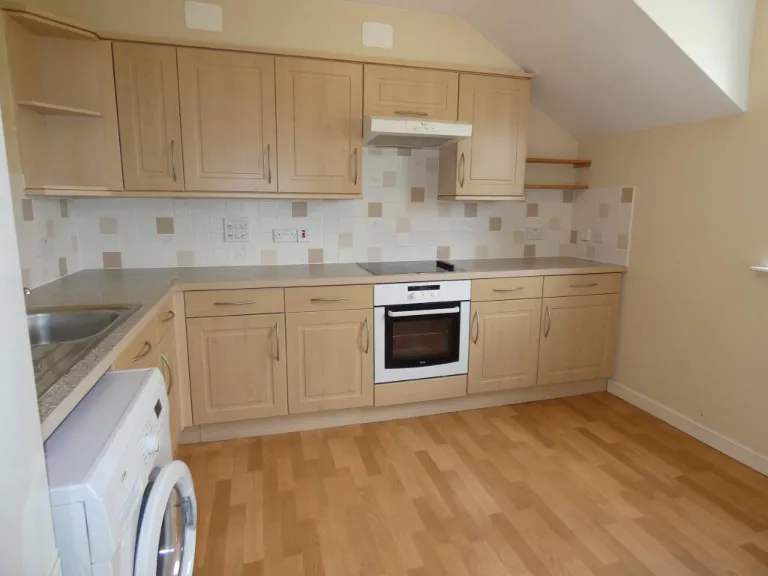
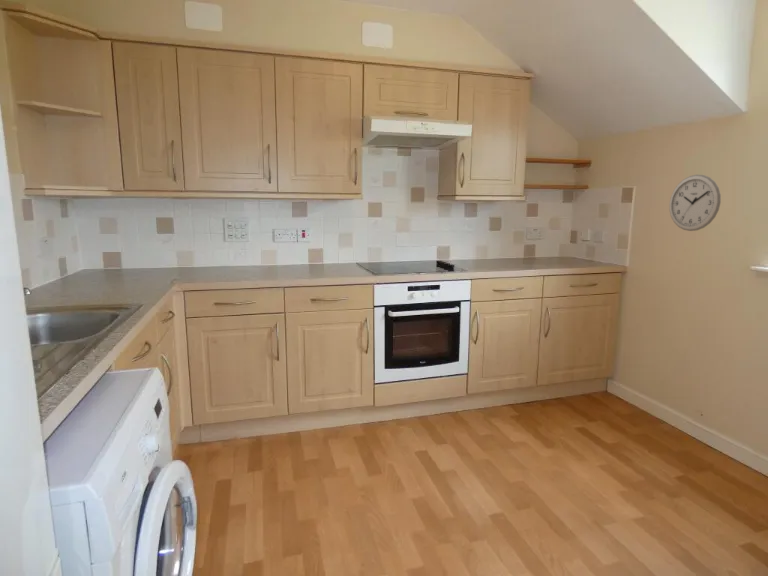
+ wall clock [668,174,722,232]
